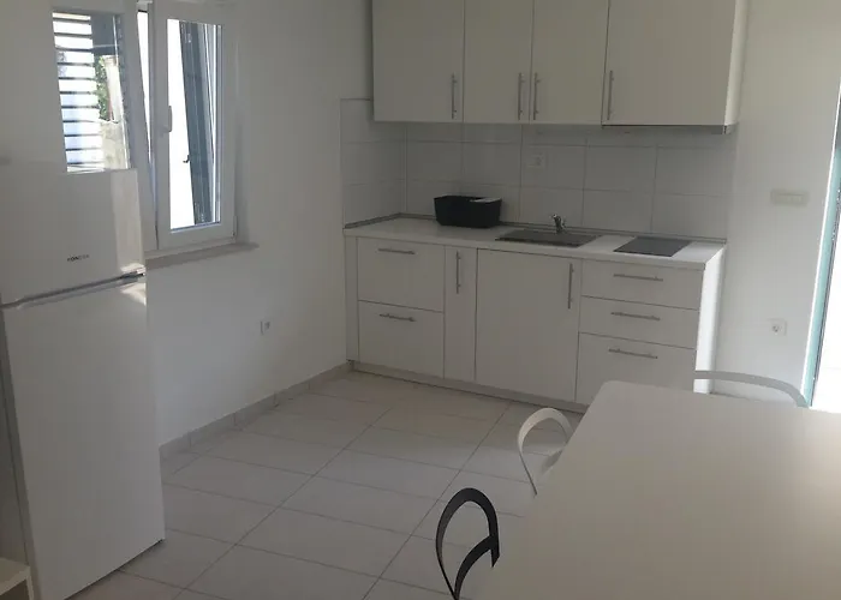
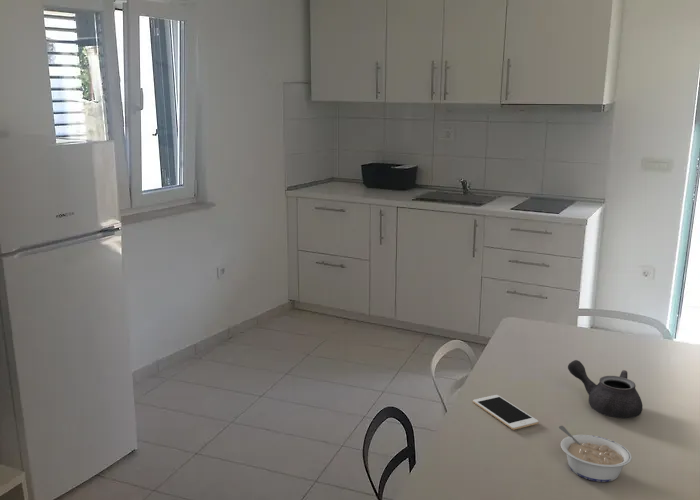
+ cell phone [472,394,539,431]
+ legume [558,425,633,483]
+ teapot [567,359,644,419]
